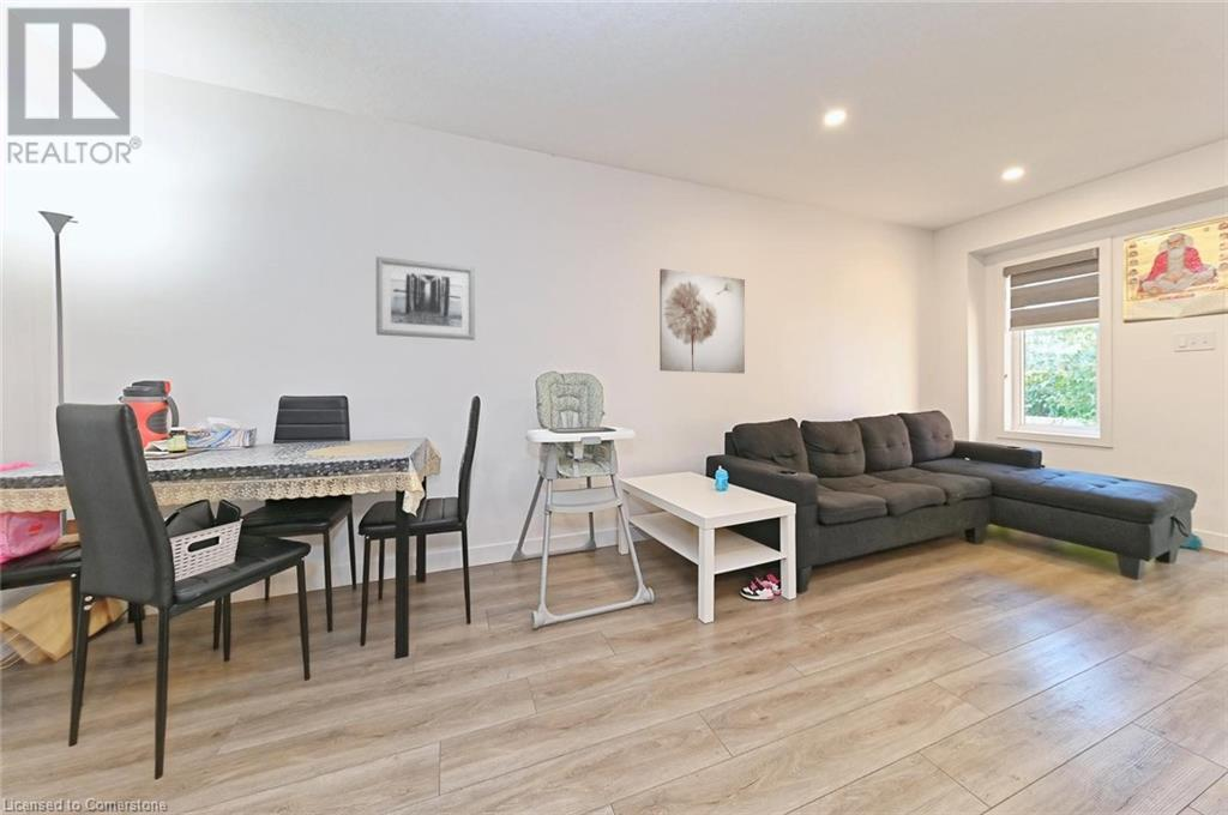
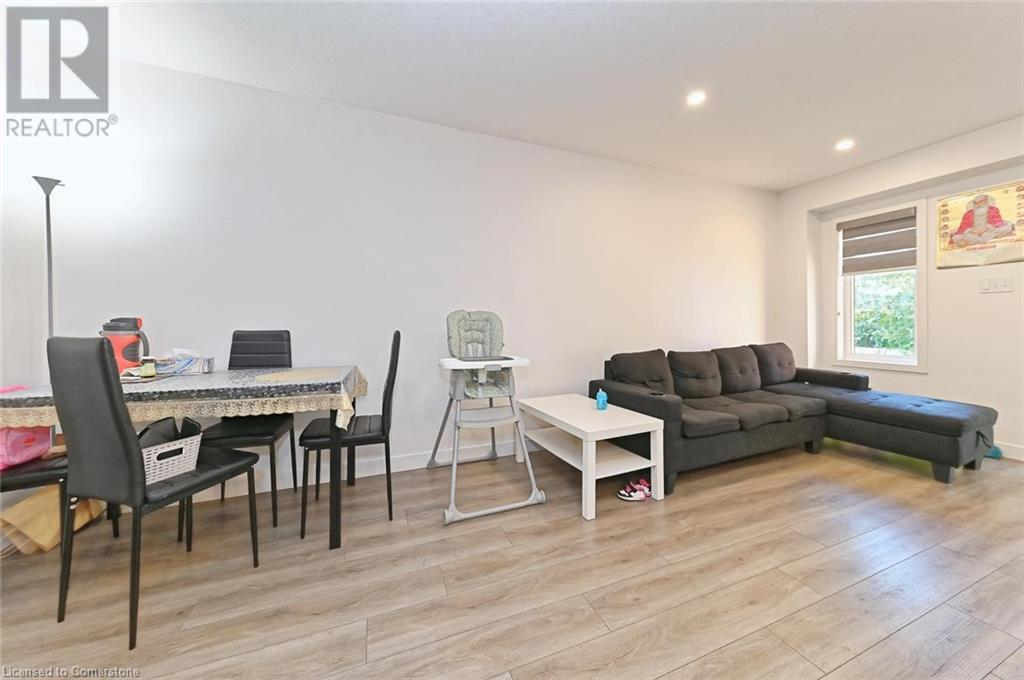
- wall art [375,255,476,342]
- wall art [658,267,746,375]
